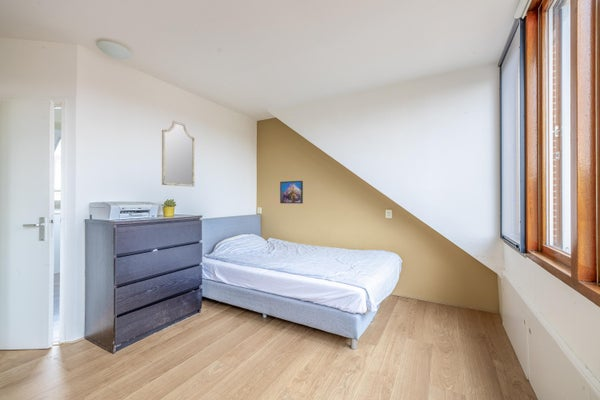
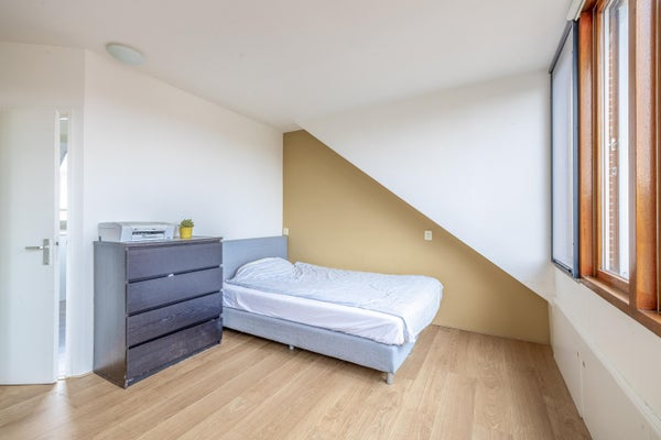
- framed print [279,180,304,204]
- home mirror [161,120,195,188]
